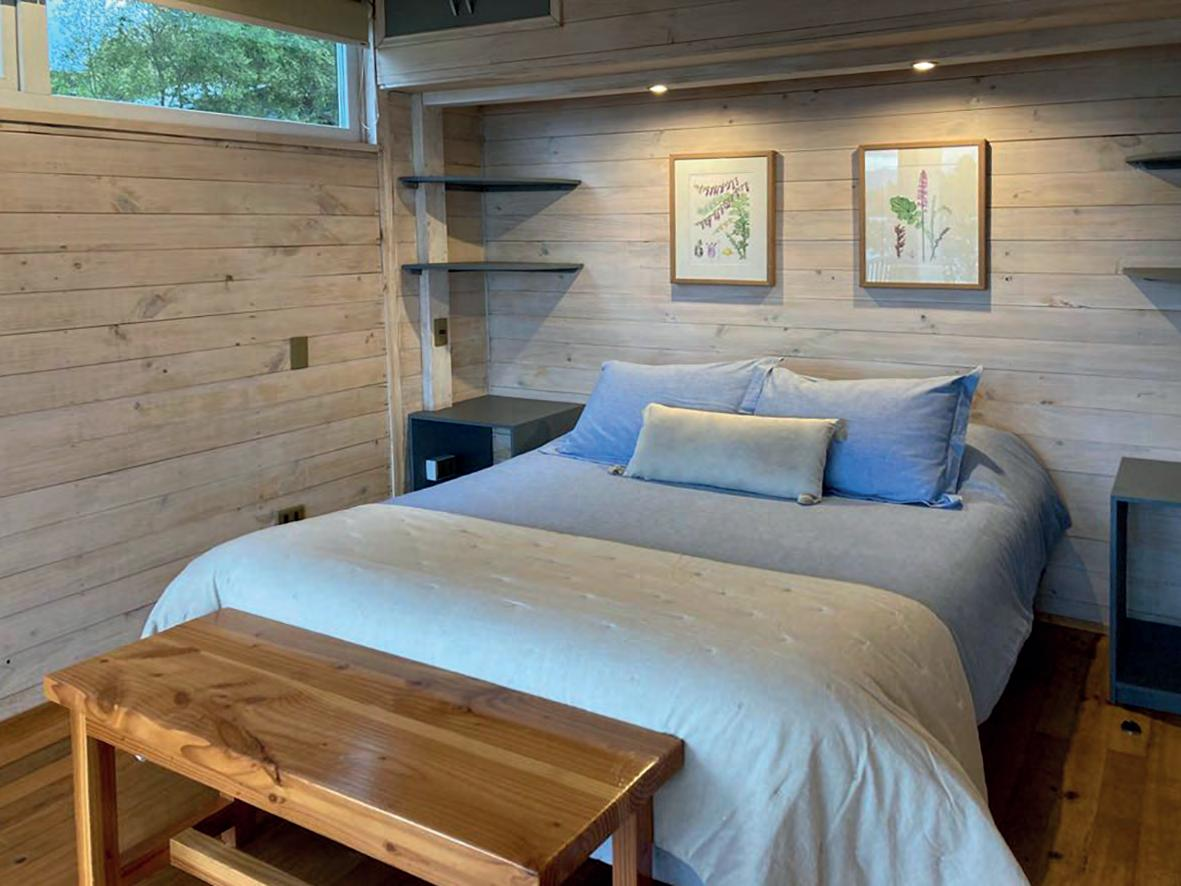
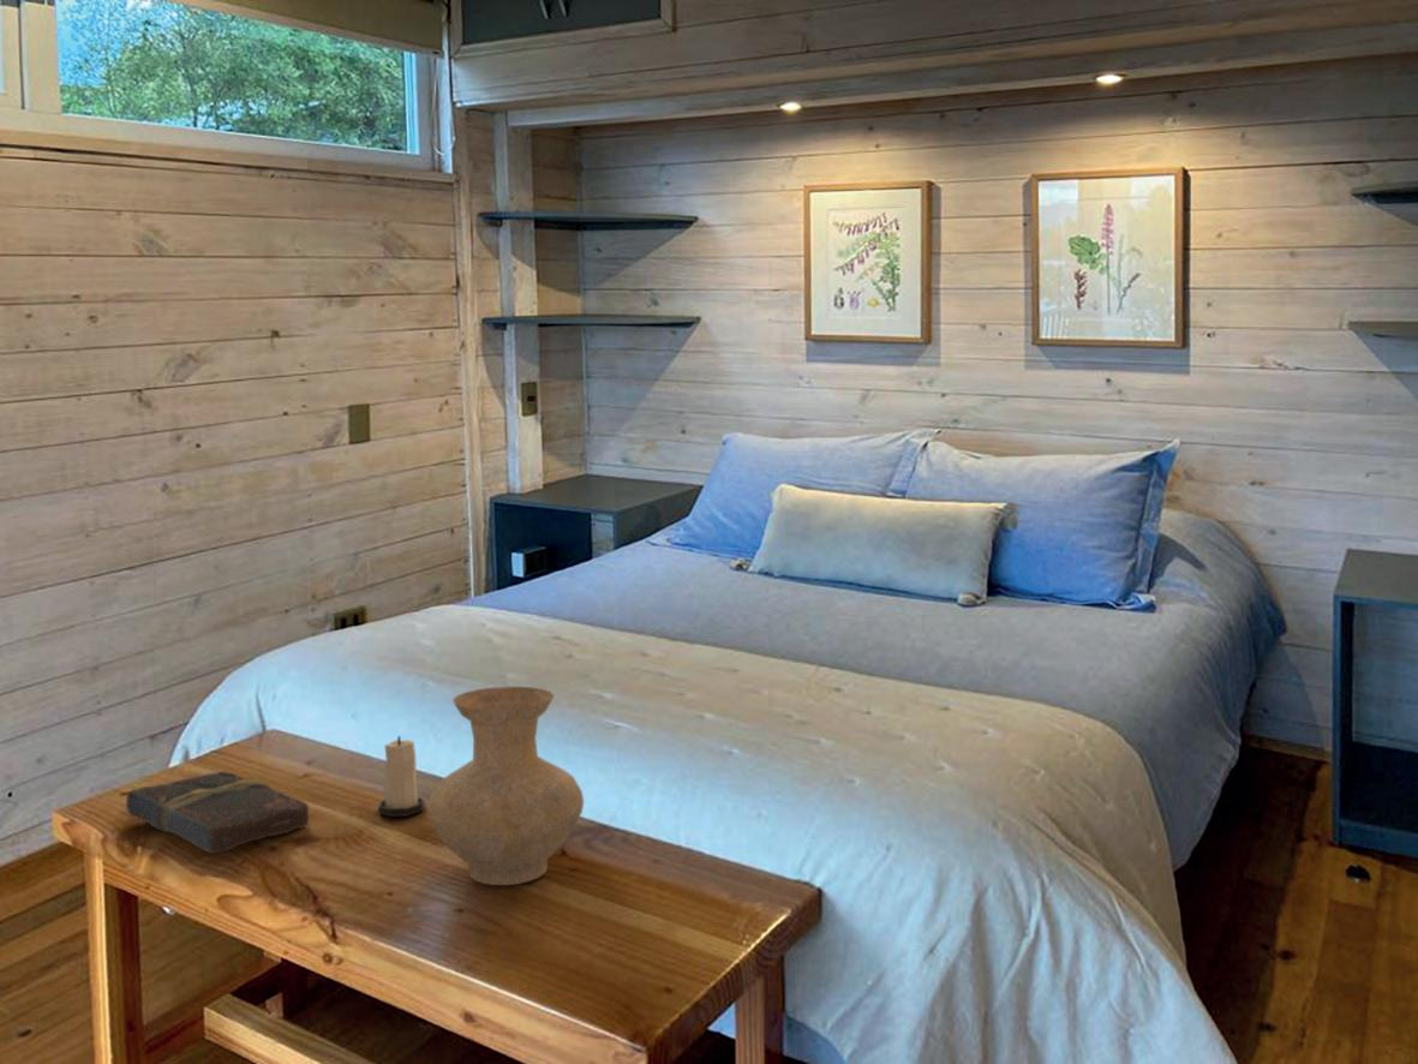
+ book [125,770,310,854]
+ candle [377,734,425,818]
+ vase [427,686,585,886]
